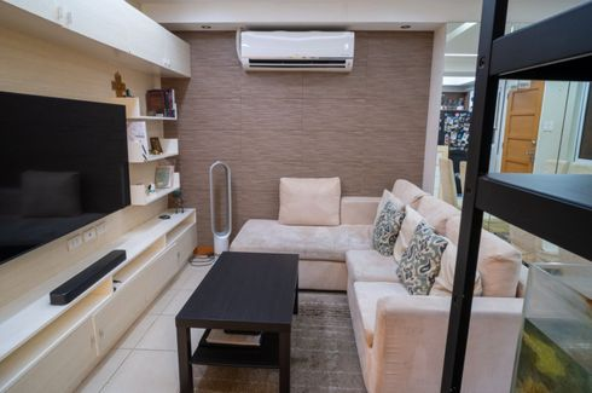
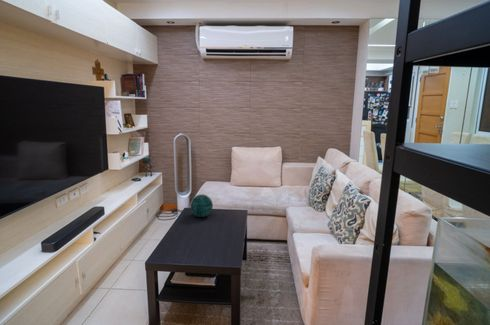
+ decorative orb [189,193,214,218]
